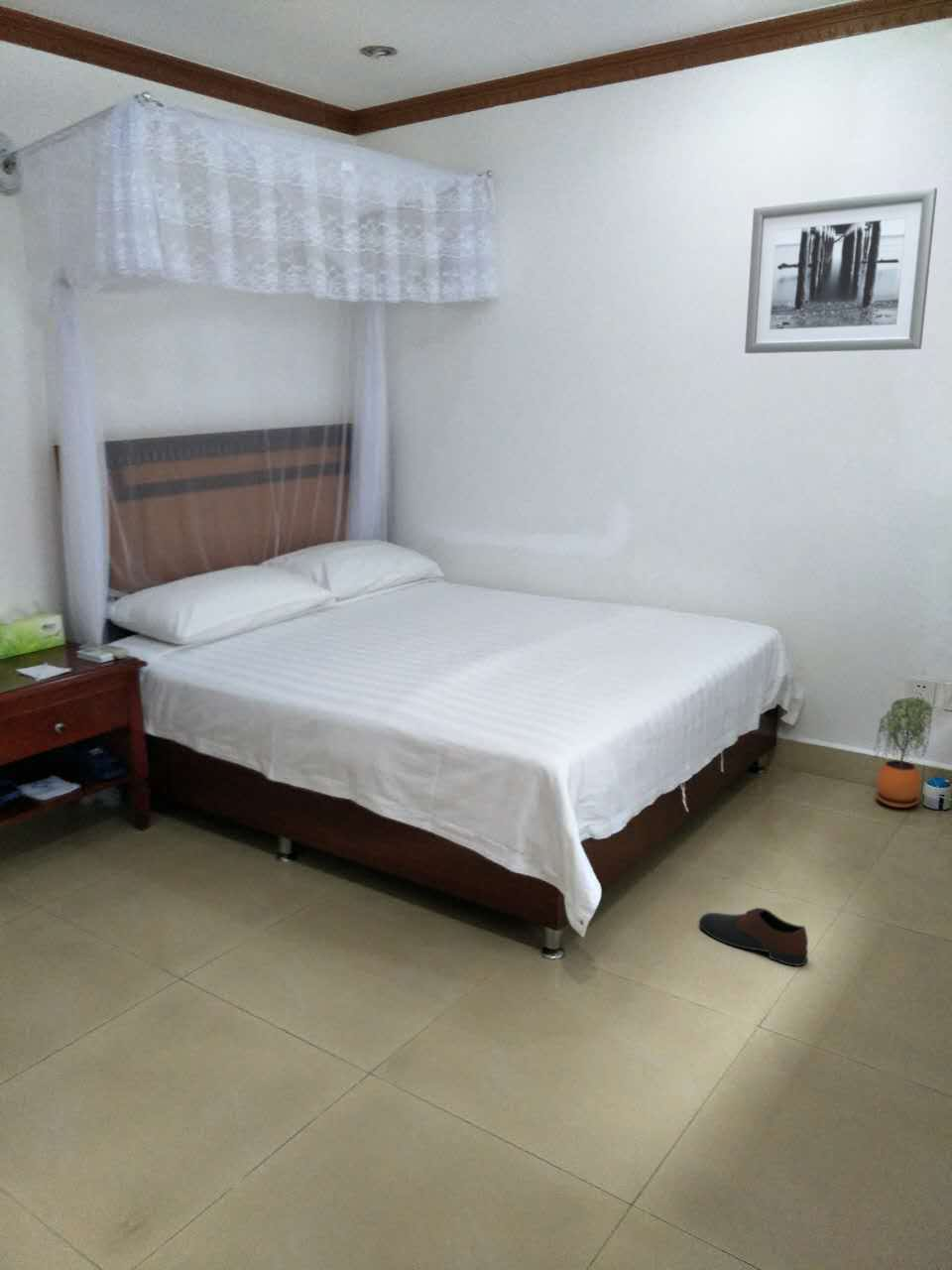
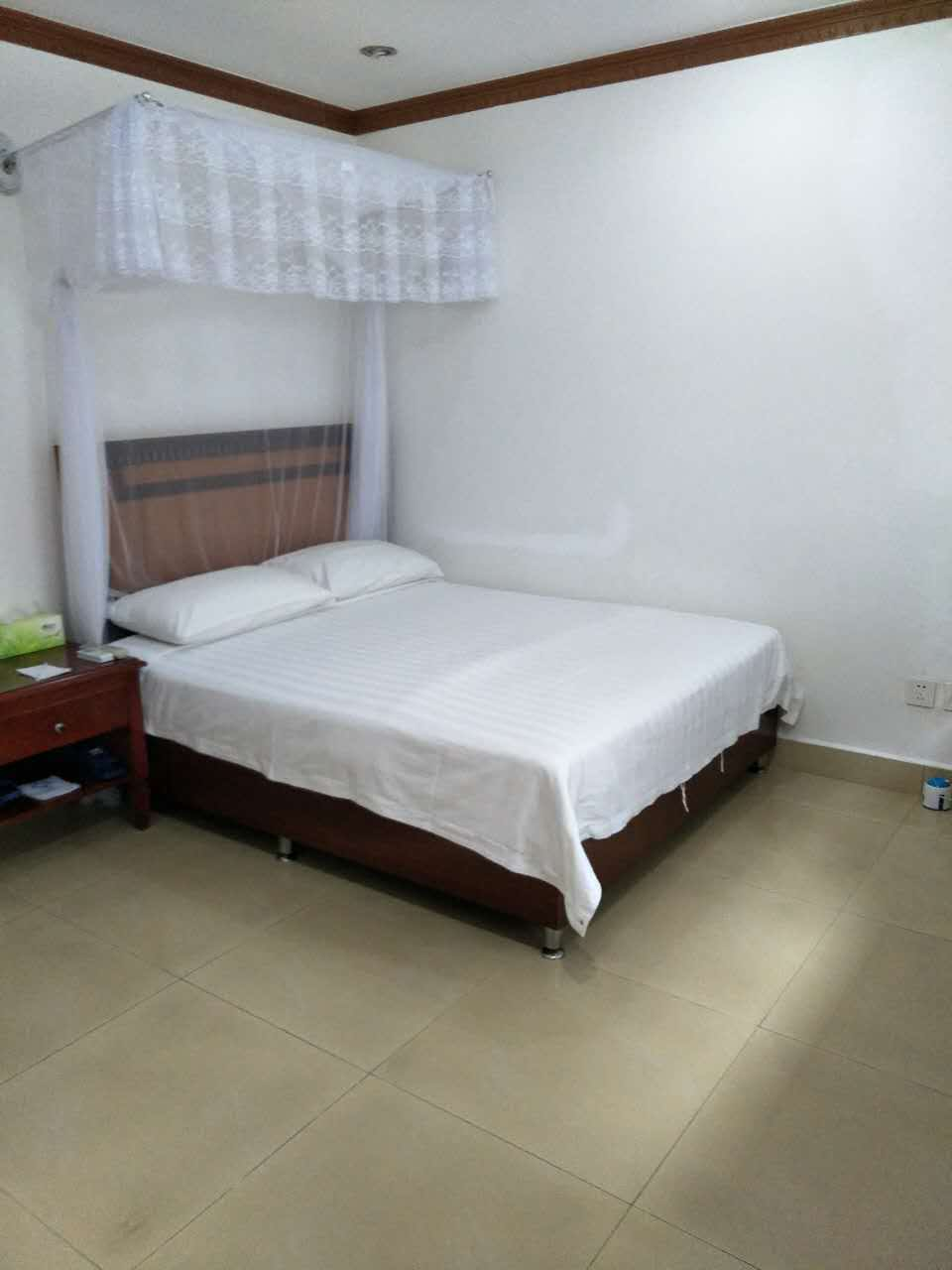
- wall art [744,187,938,354]
- shoe [698,907,809,967]
- potted plant [872,697,933,809]
